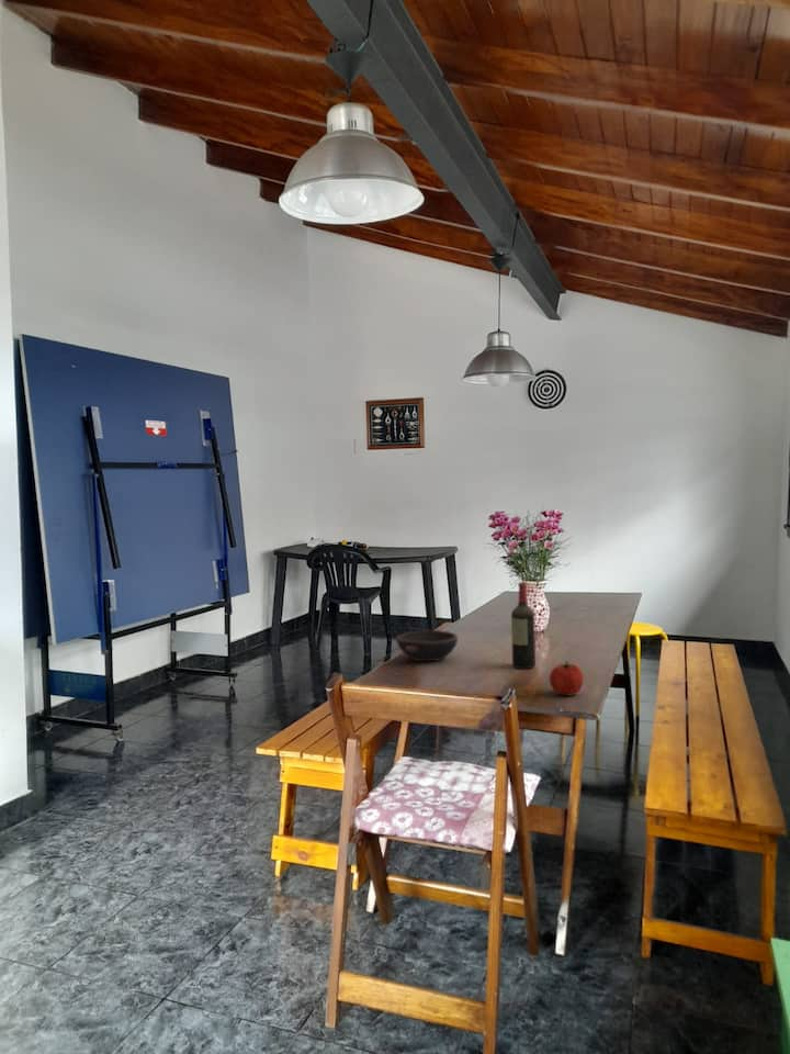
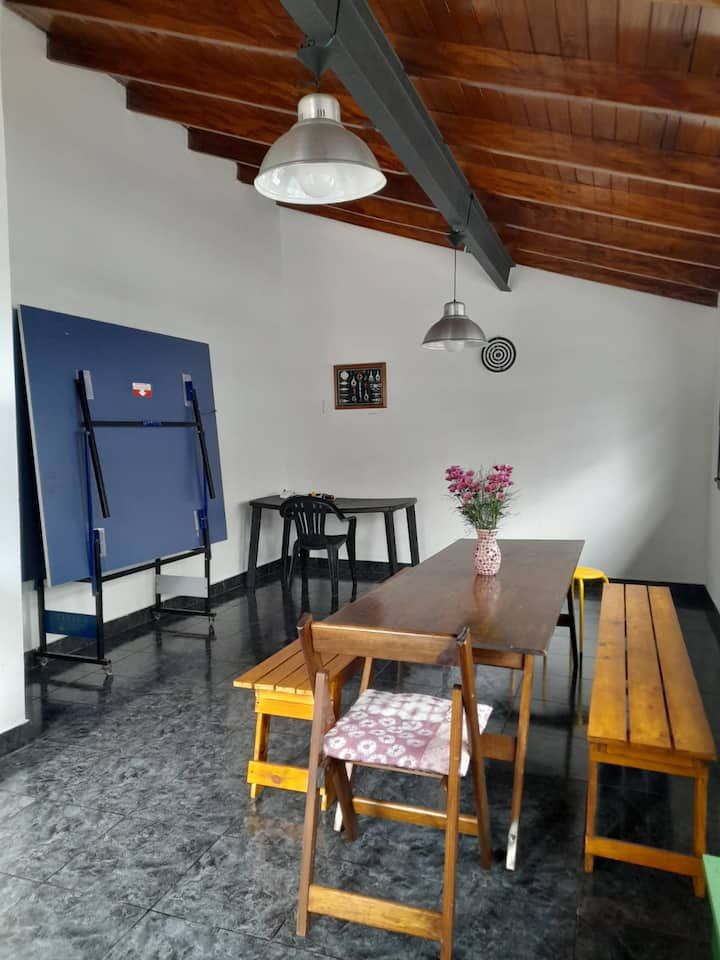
- bowl [395,629,459,662]
- wine bottle [510,581,537,670]
- apple [549,660,585,697]
